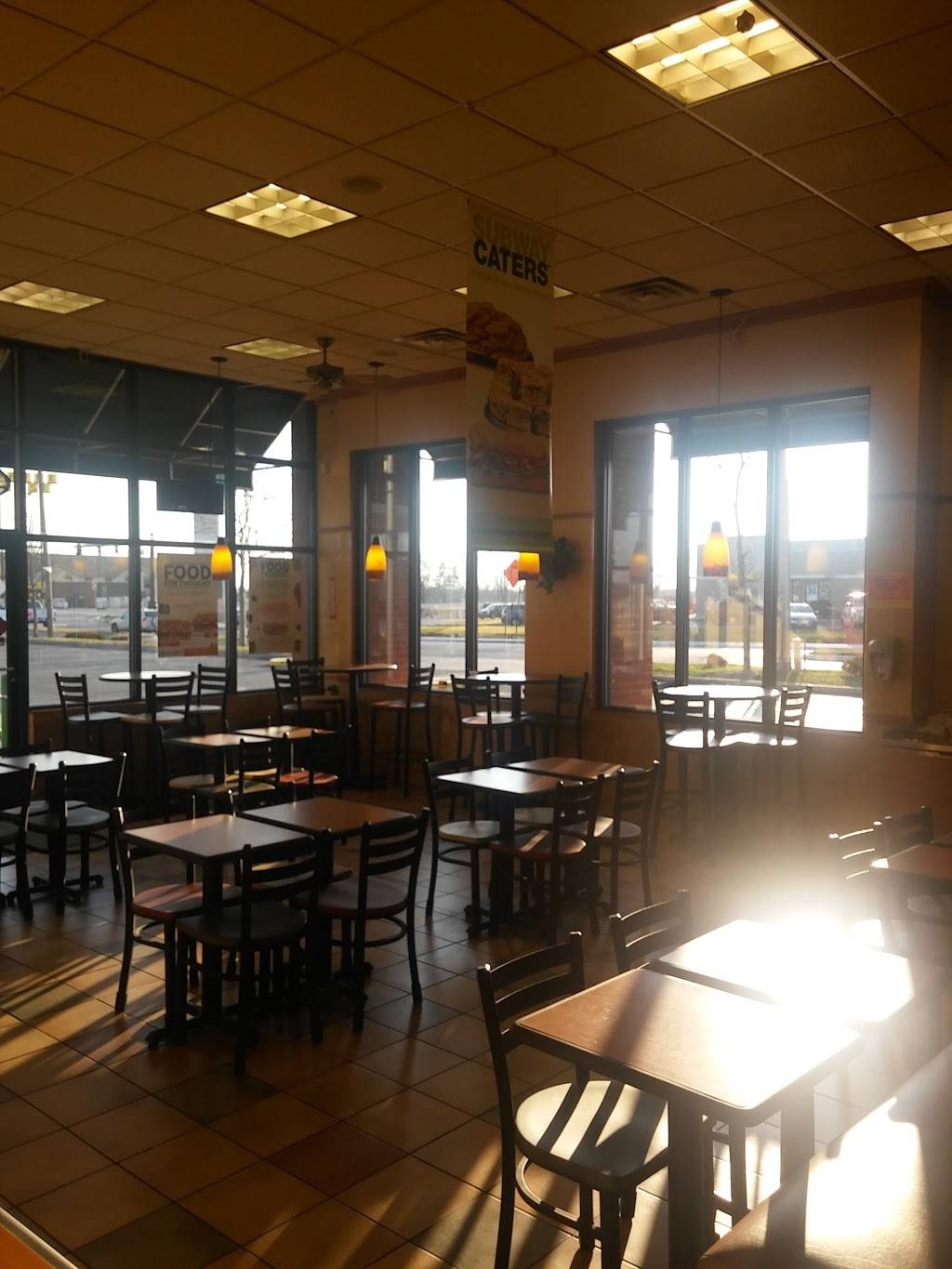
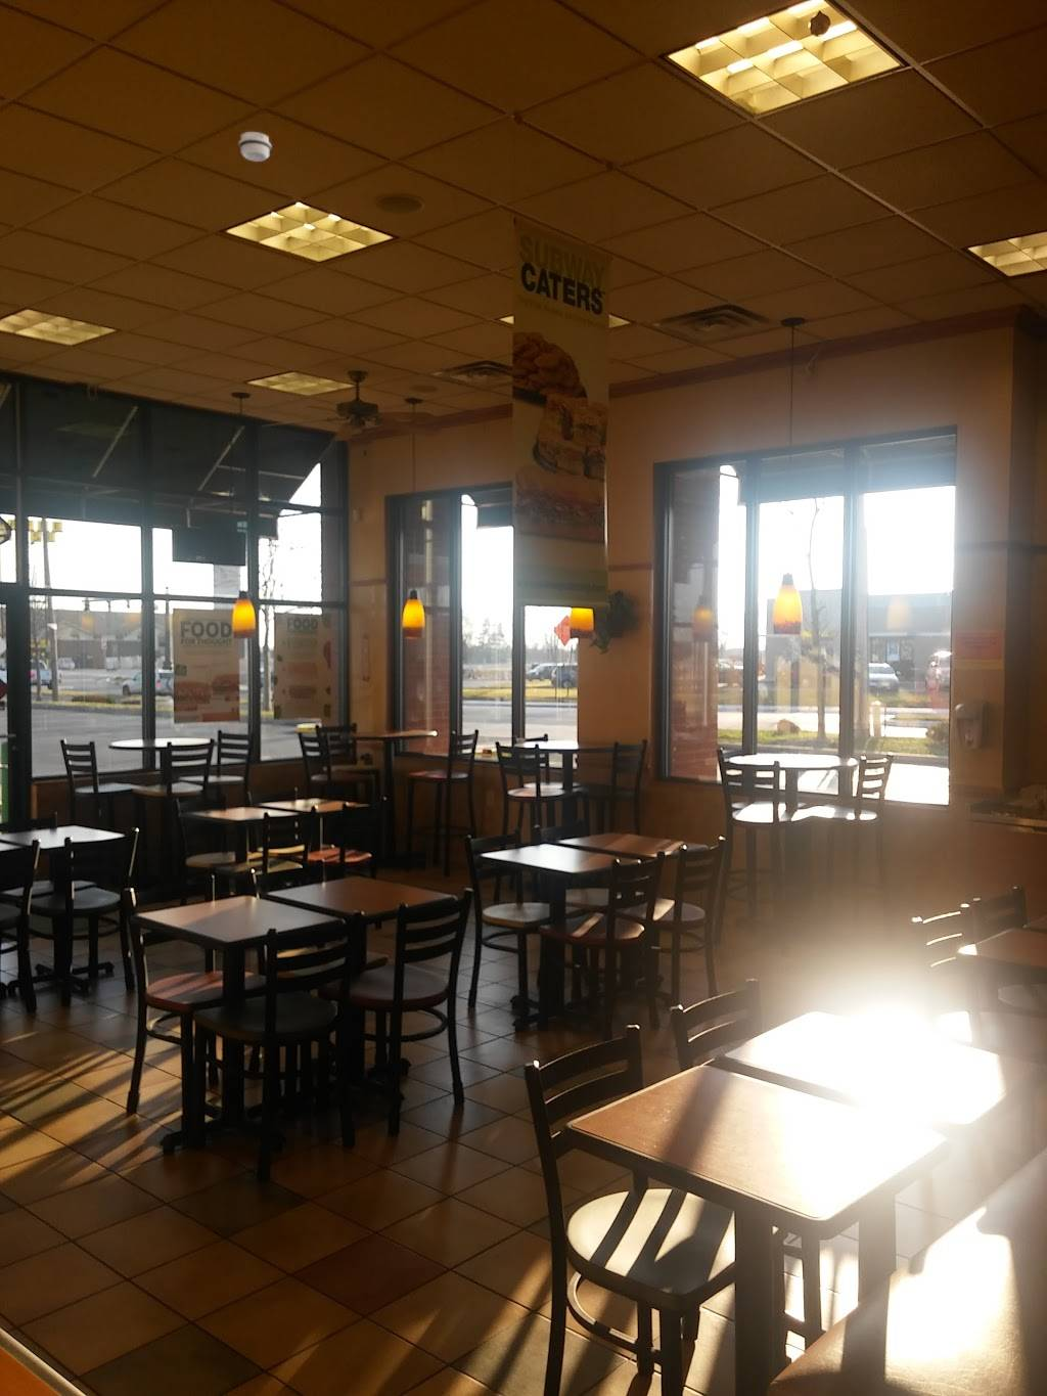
+ smoke detector [239,131,272,163]
